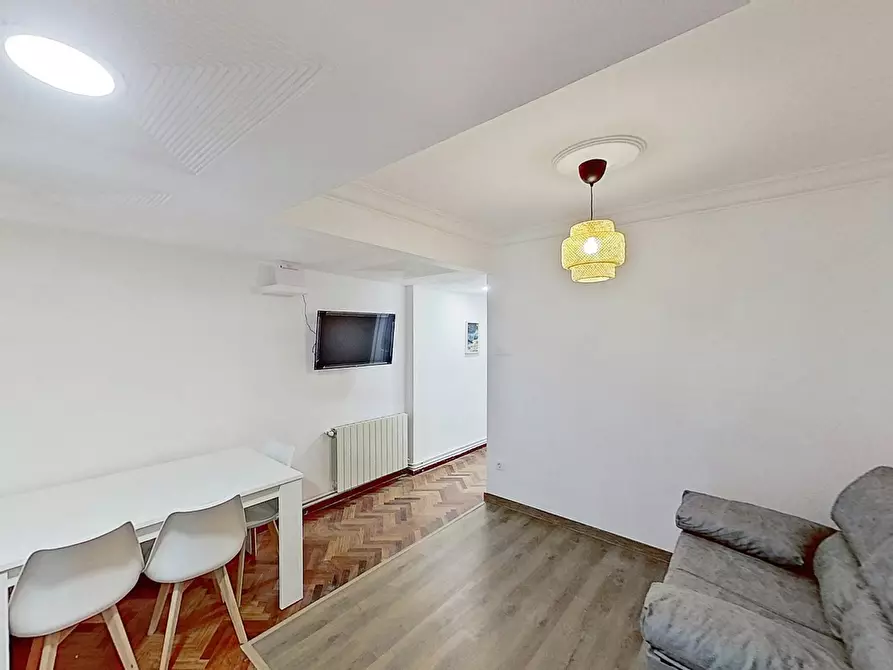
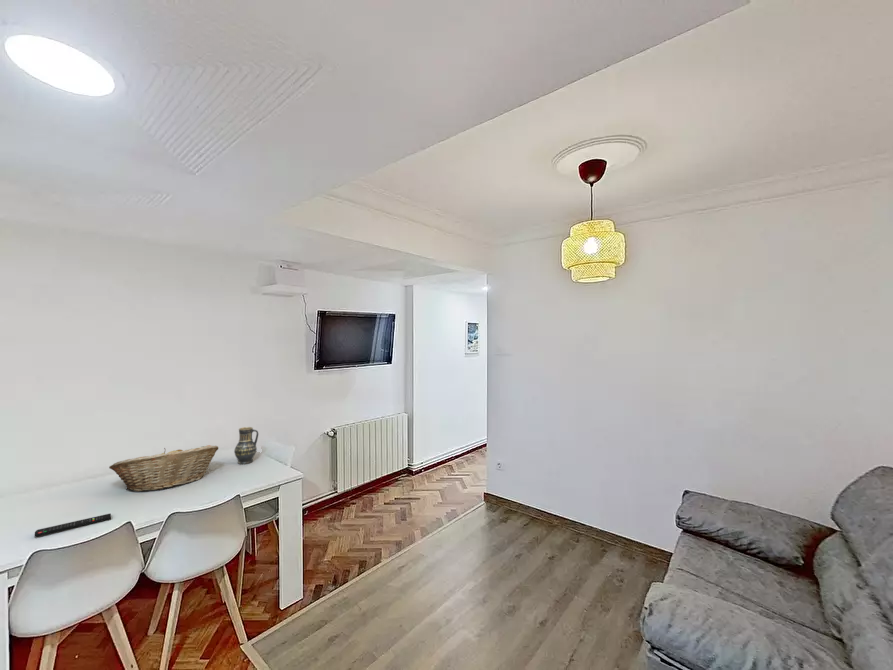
+ vase [233,426,259,465]
+ remote control [34,512,112,537]
+ fruit basket [108,444,220,492]
